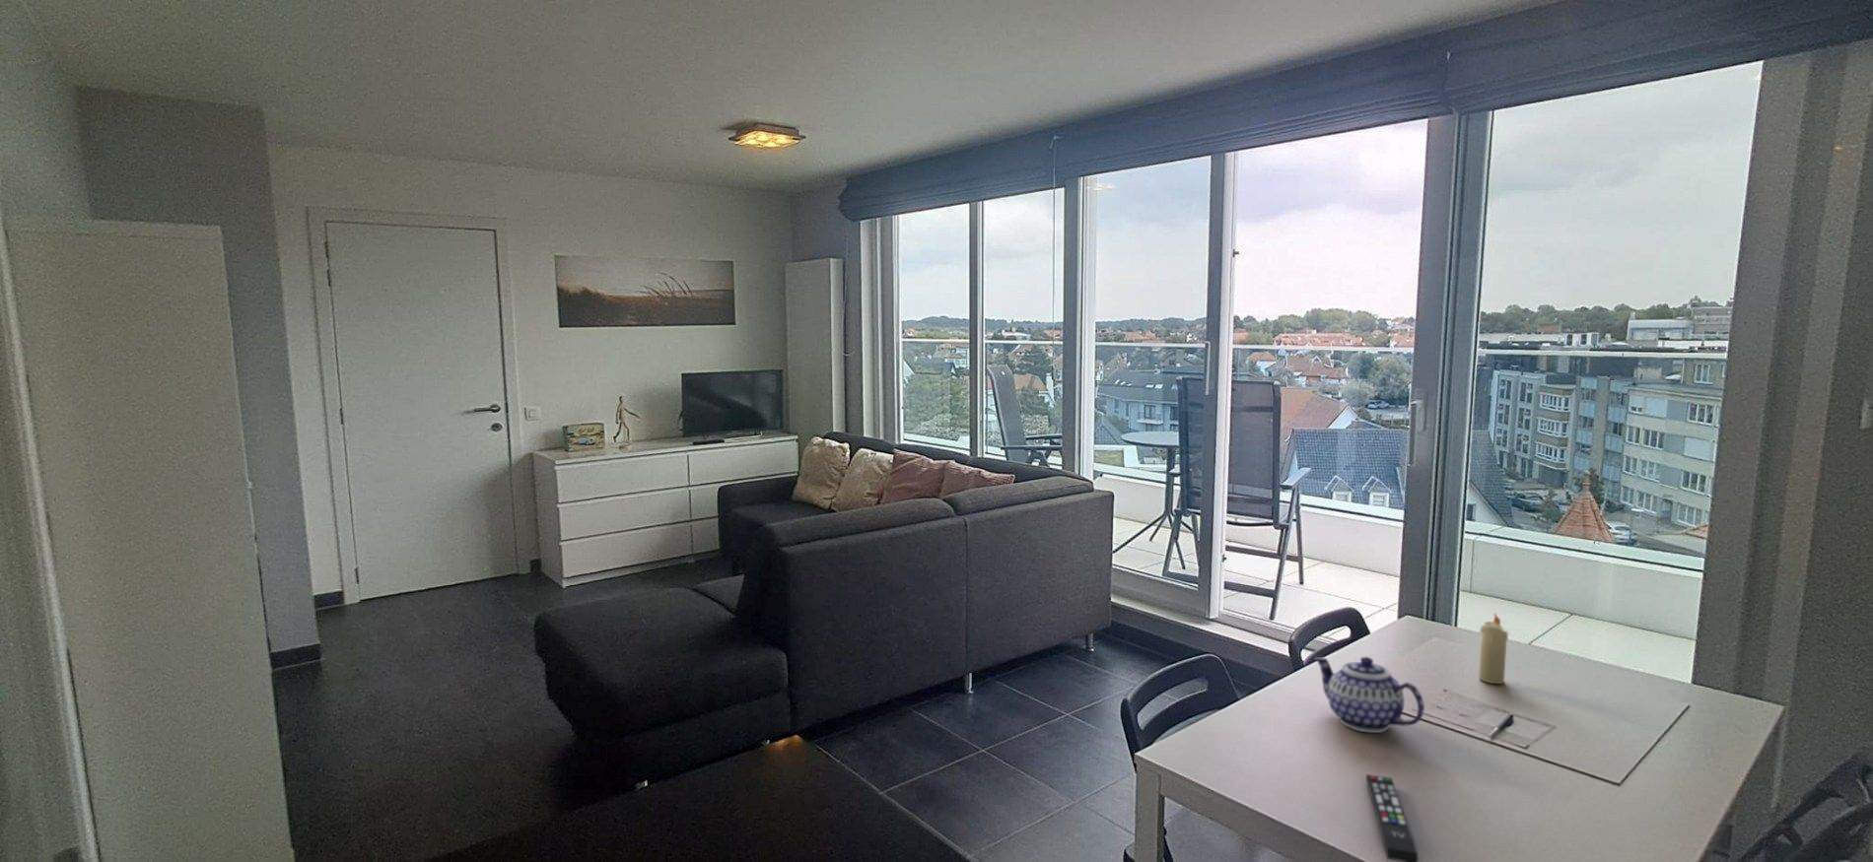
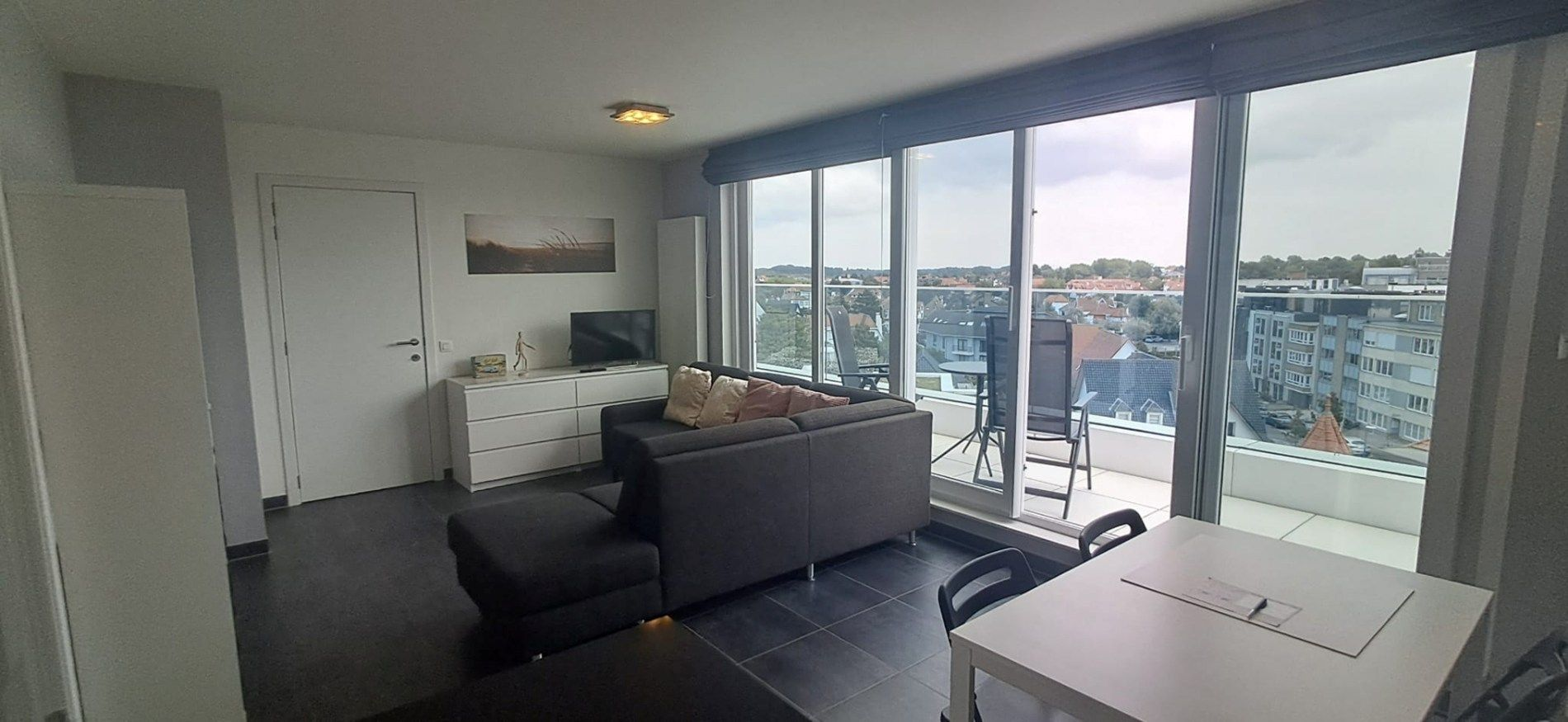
- remote control [1365,774,1419,862]
- teapot [1313,657,1425,734]
- candle [1478,611,1509,684]
